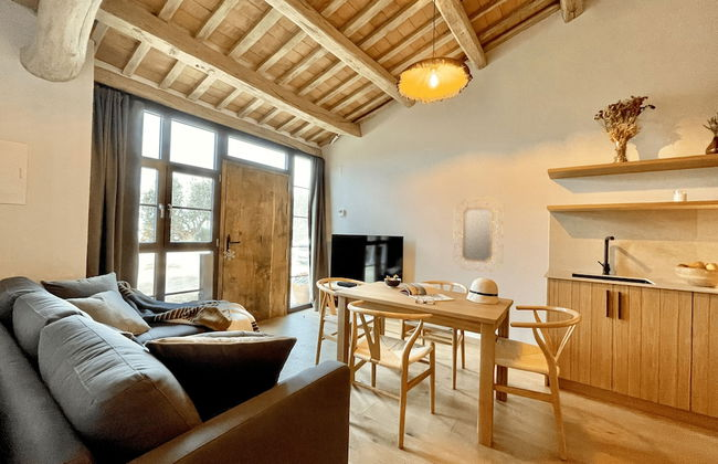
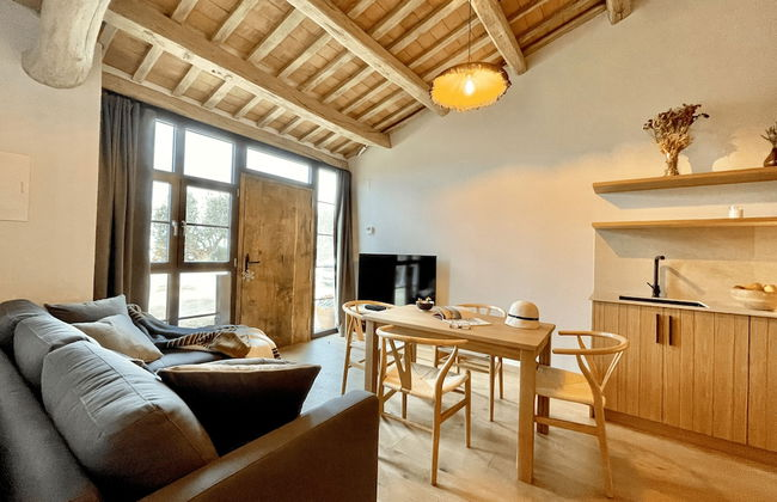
- home mirror [452,197,505,273]
